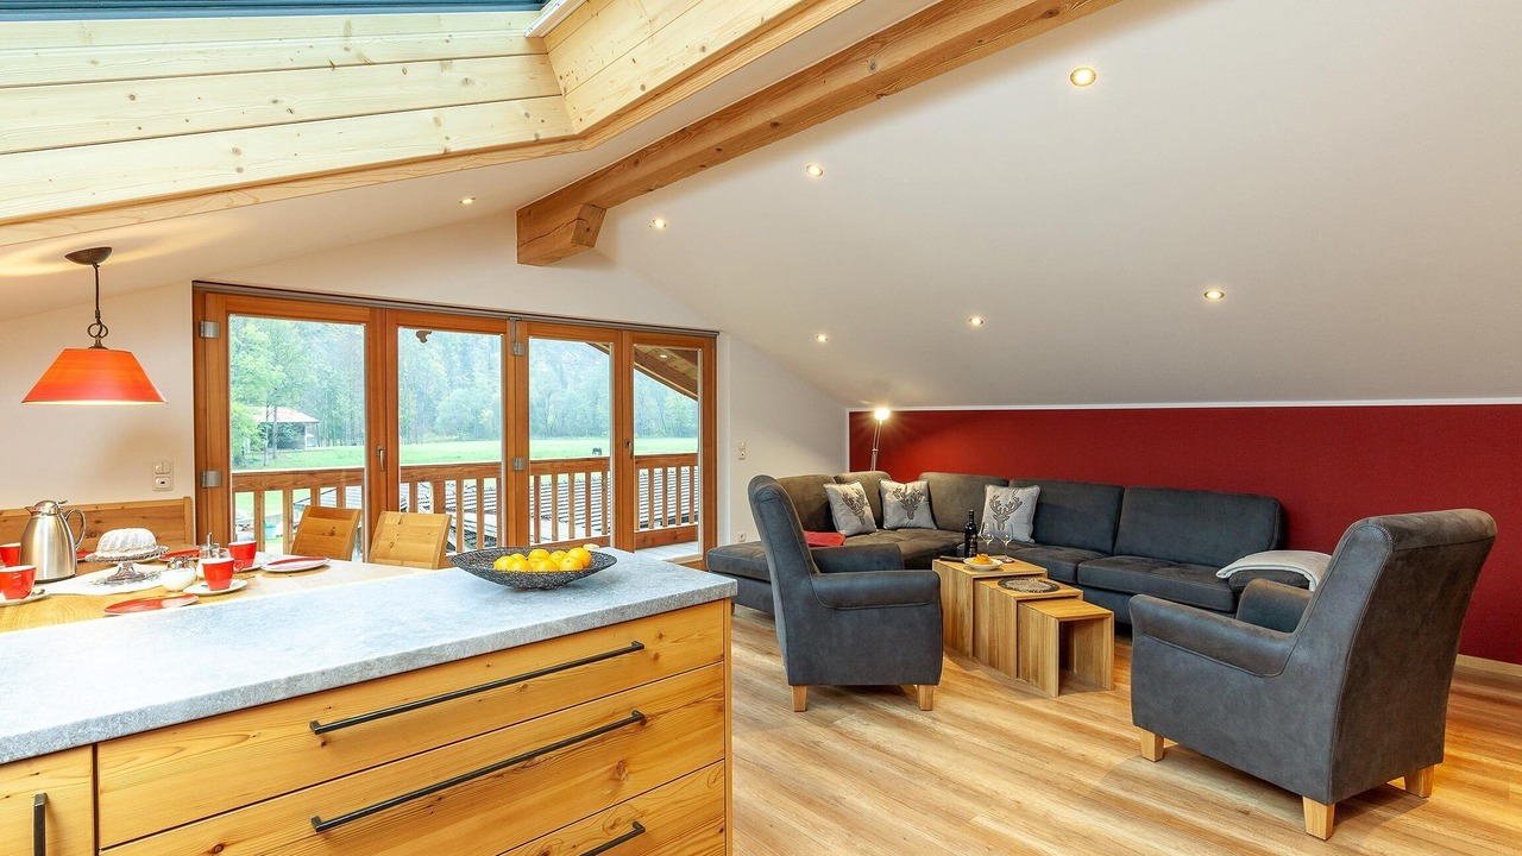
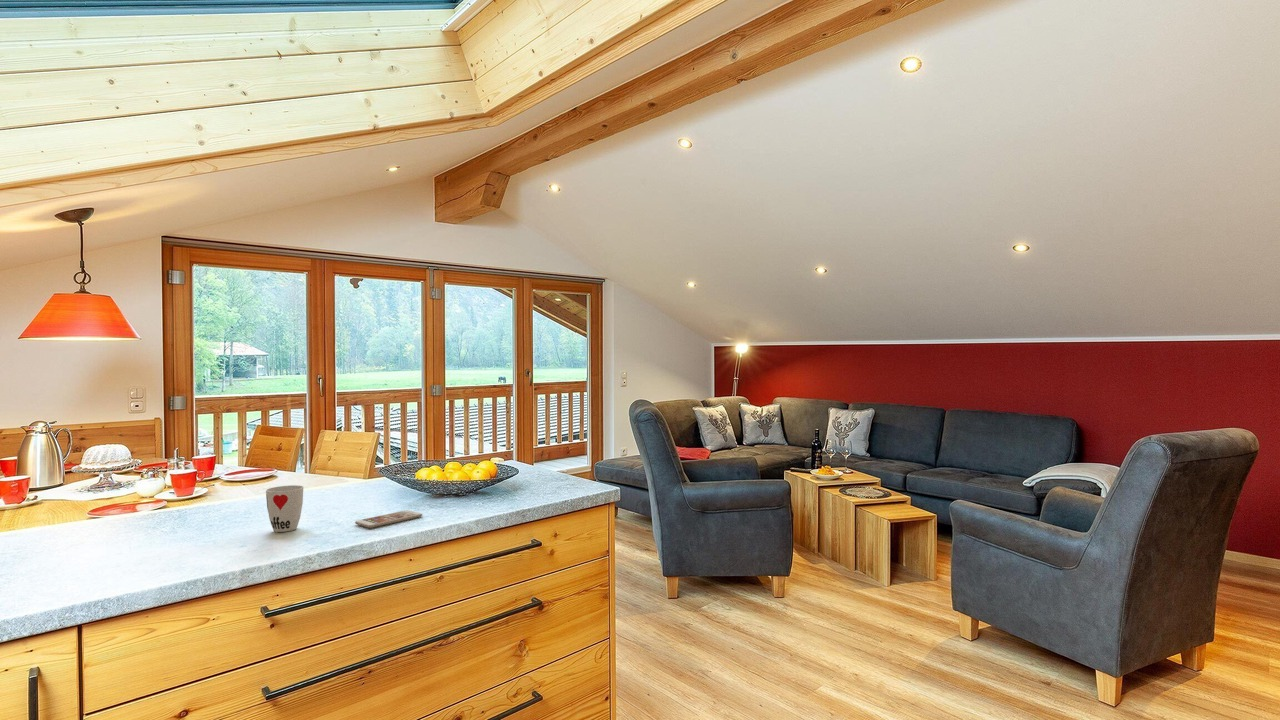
+ cup [265,484,304,533]
+ smartphone [354,509,423,529]
